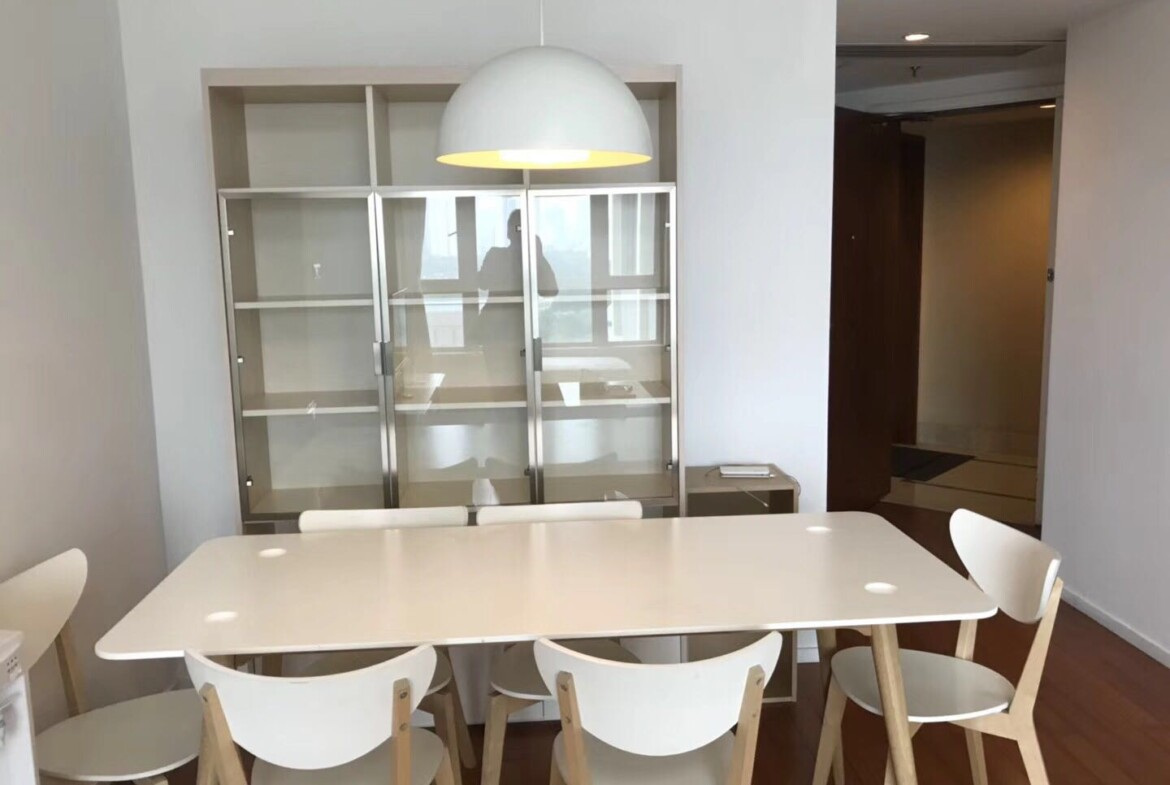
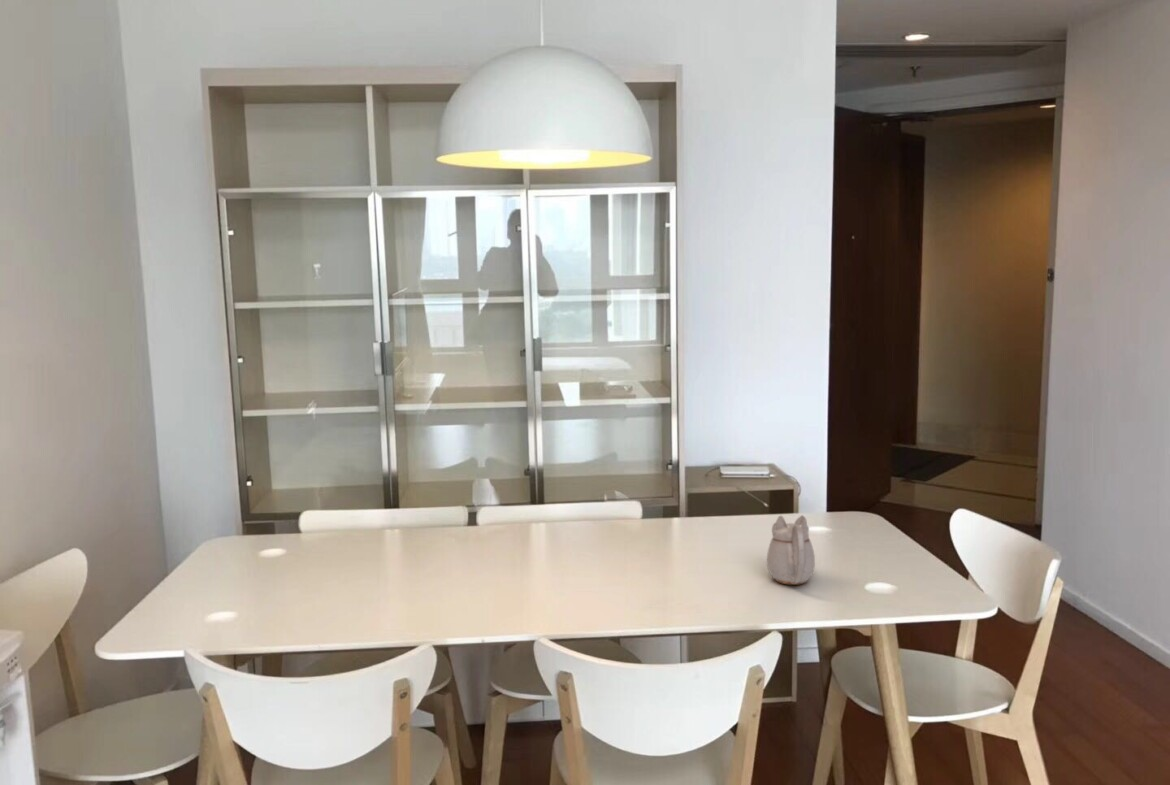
+ teapot [766,515,816,586]
